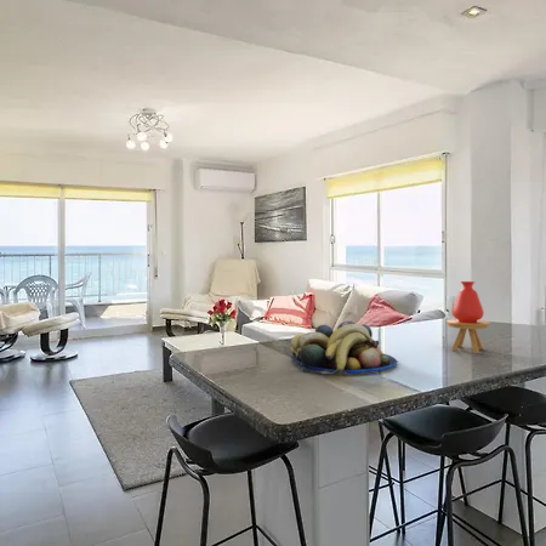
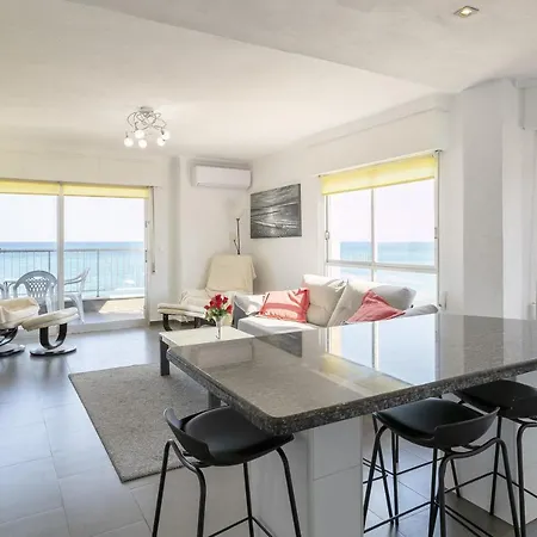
- vase [445,280,491,354]
- fruit bowl [290,320,399,376]
